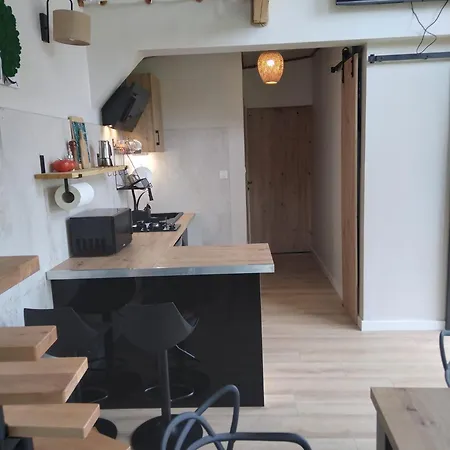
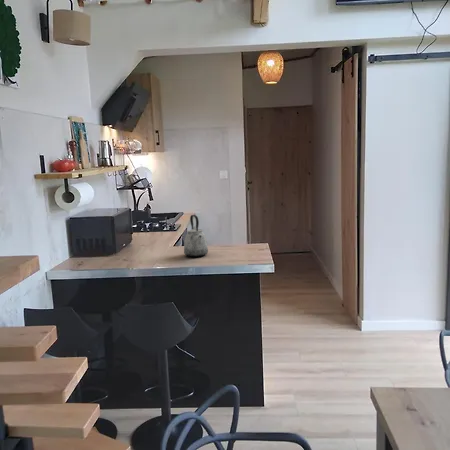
+ kettle [183,214,209,258]
